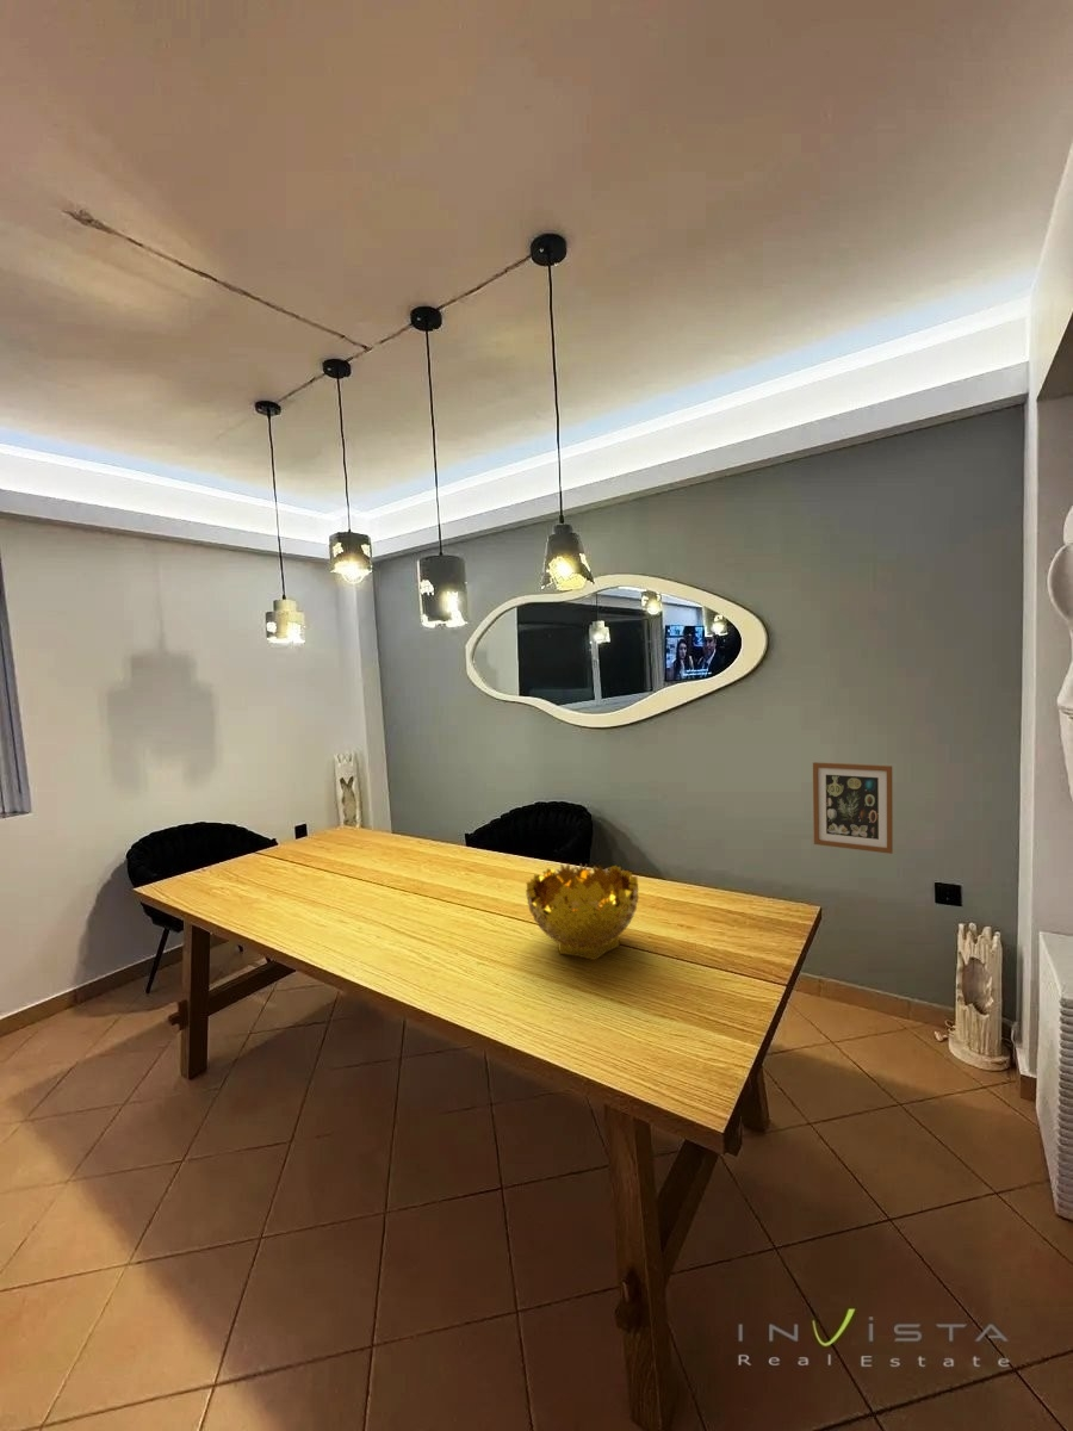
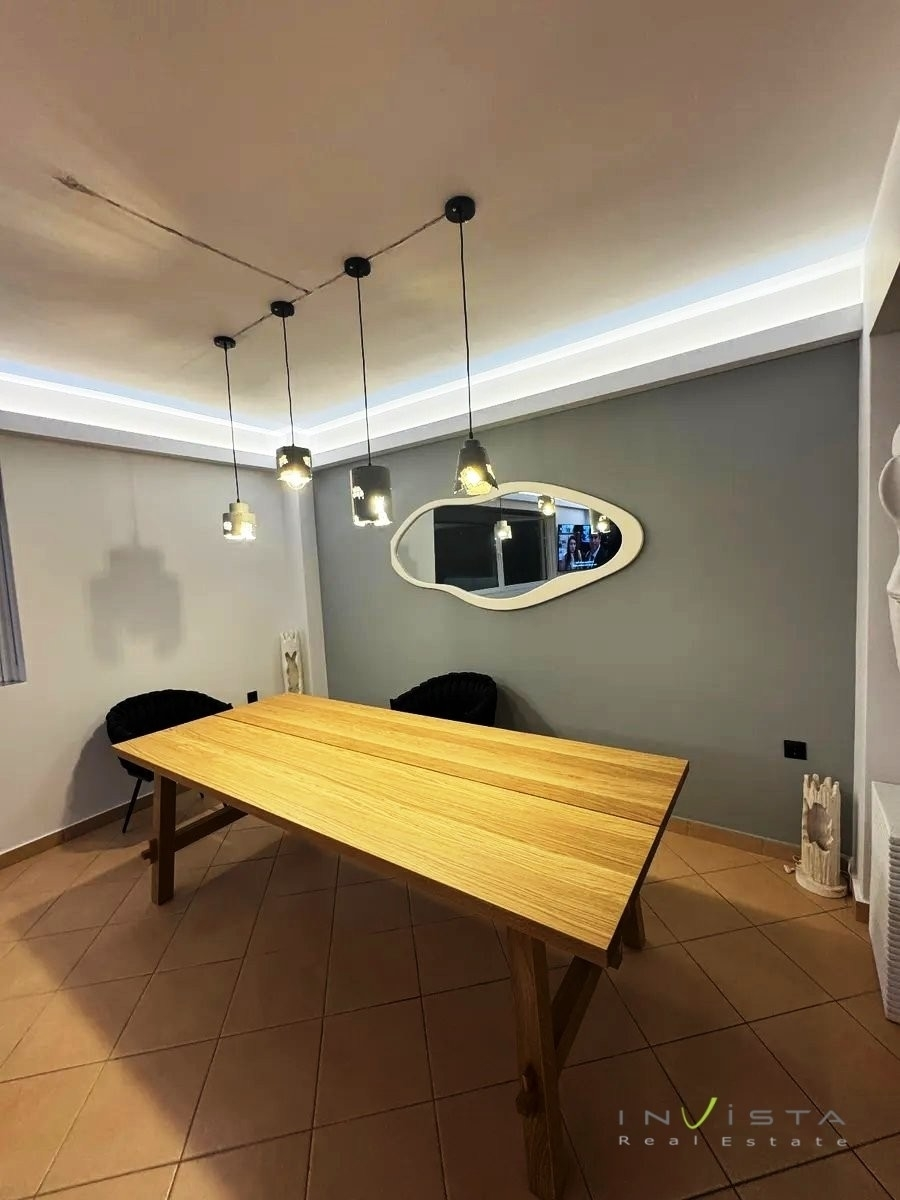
- decorative bowl [525,862,640,961]
- wall art [812,761,894,855]
